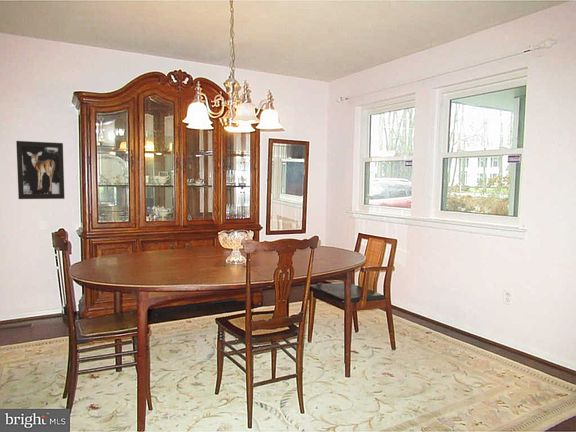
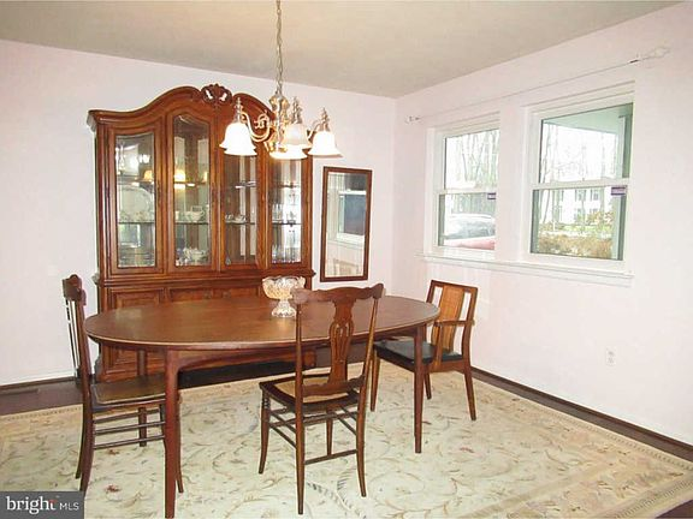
- wall art [15,140,65,200]
